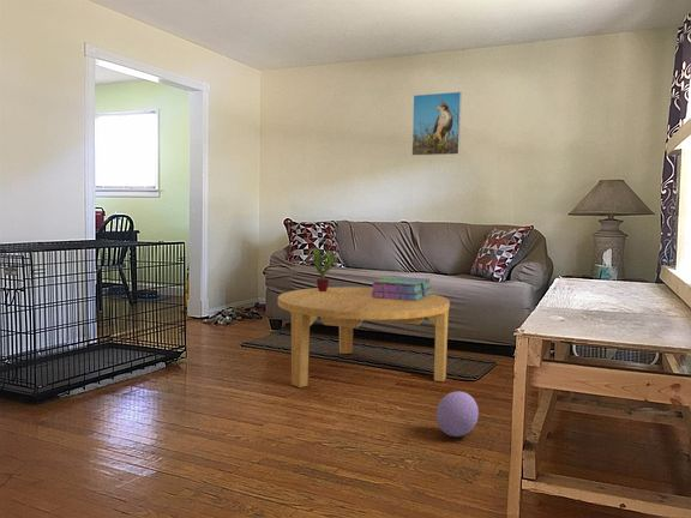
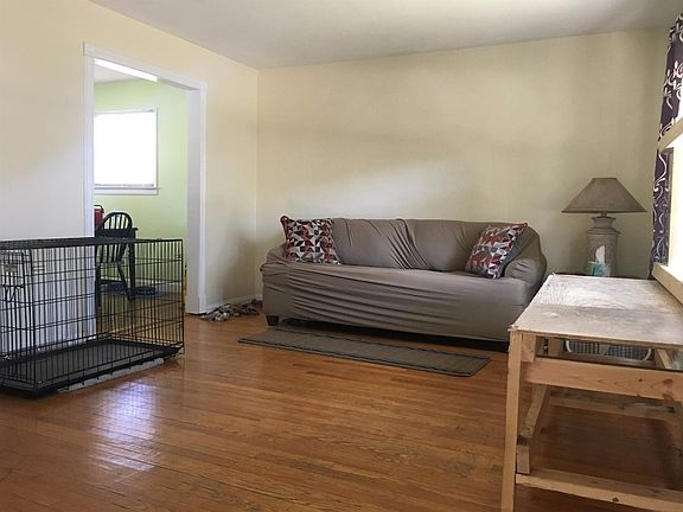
- stack of books [371,276,433,301]
- coffee table [277,285,451,389]
- ball [435,390,480,438]
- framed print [410,91,463,157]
- potted plant [300,246,348,291]
